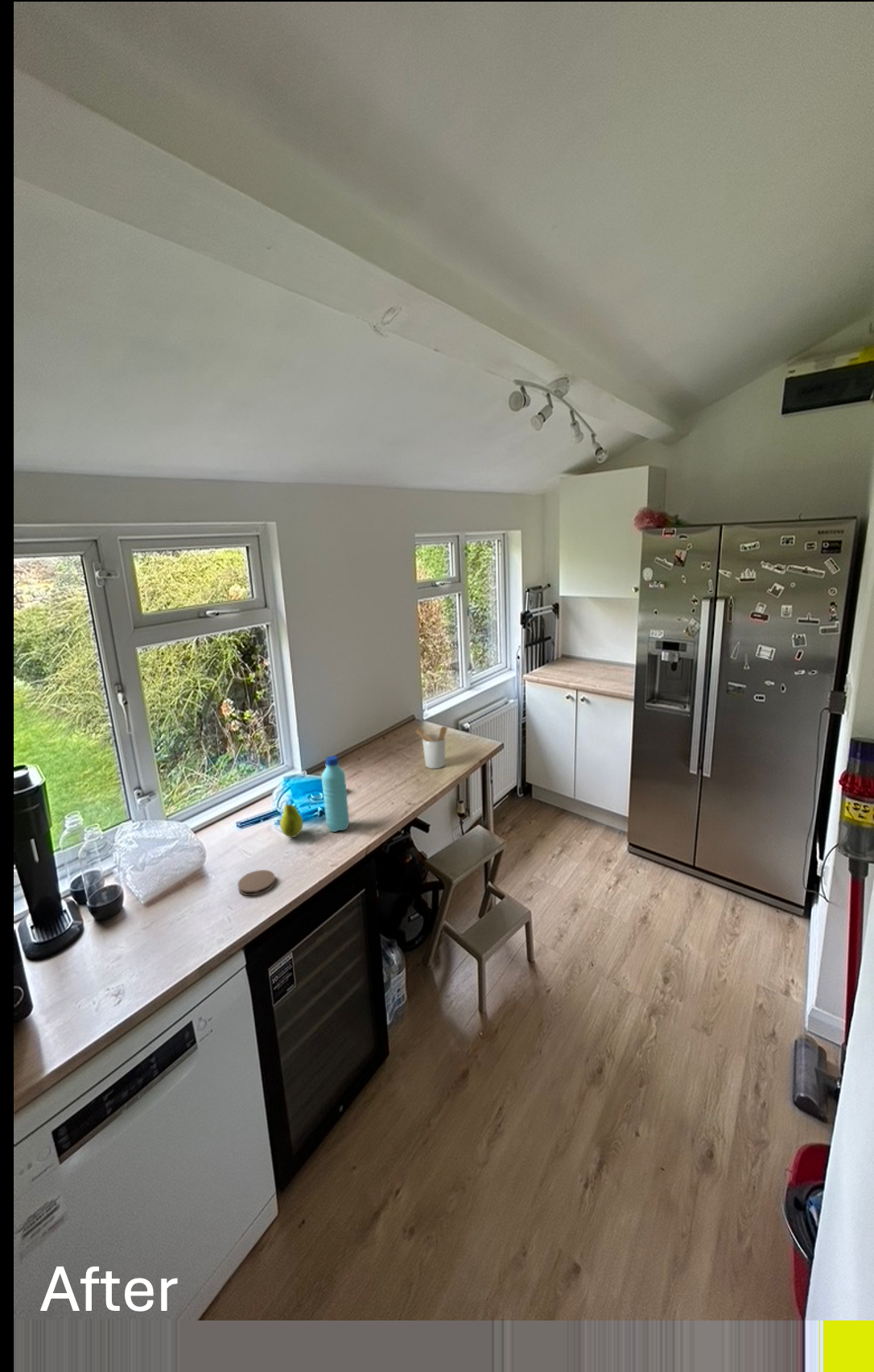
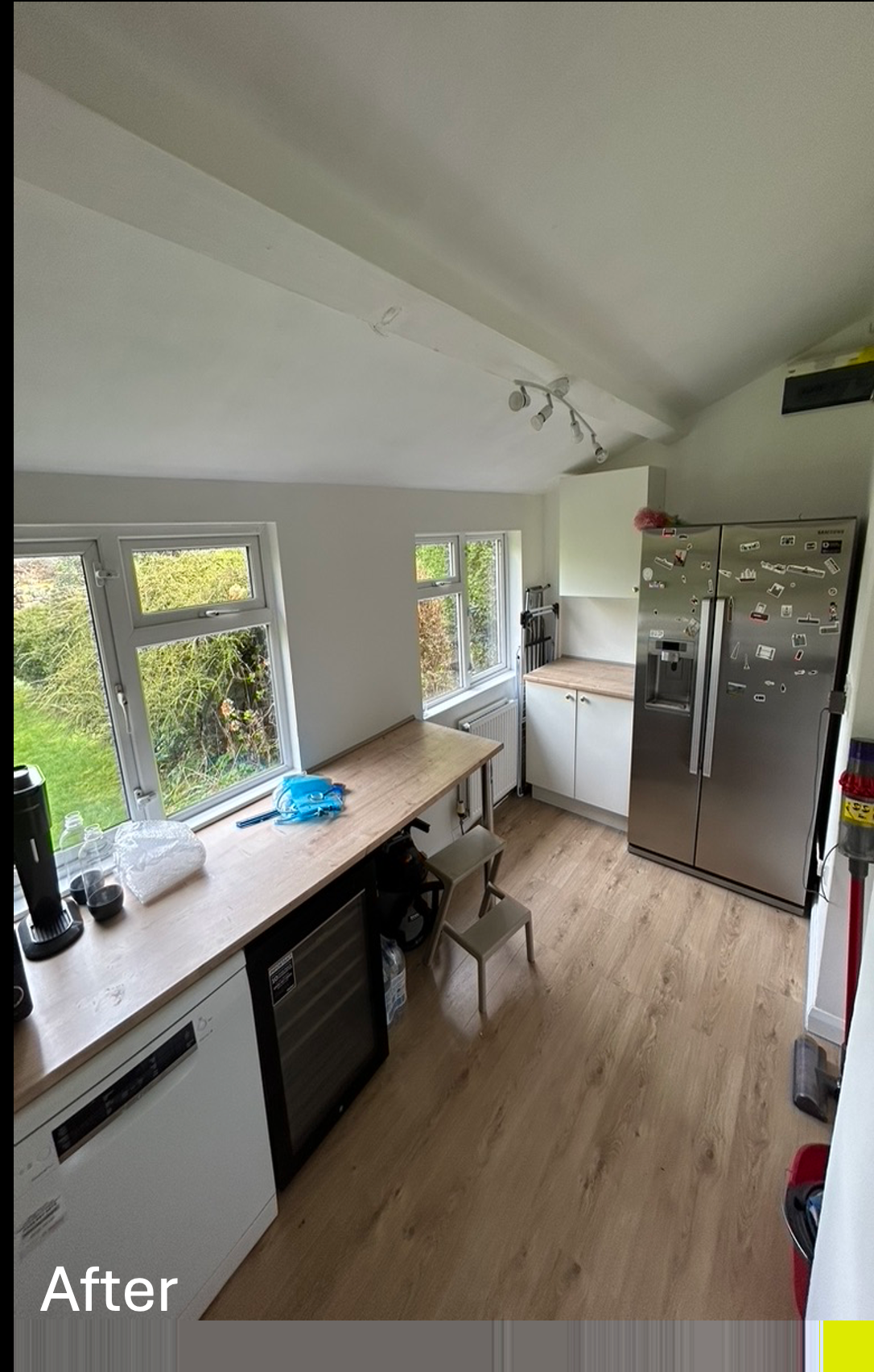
- coaster [237,869,276,896]
- utensil holder [415,726,448,769]
- fruit [279,801,303,838]
- water bottle [320,755,350,833]
